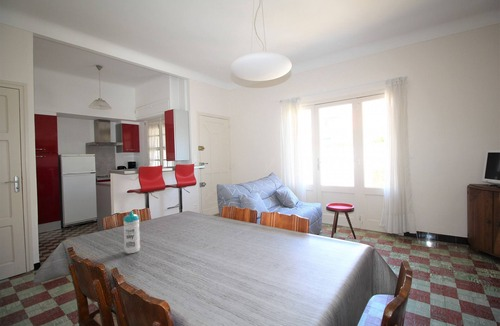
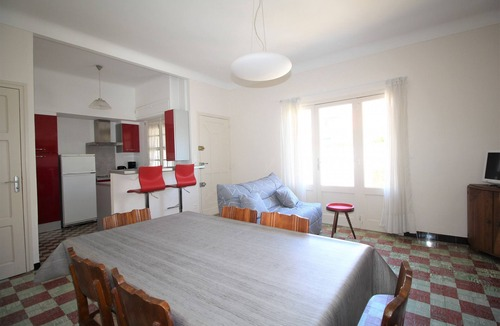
- water bottle [122,210,141,255]
